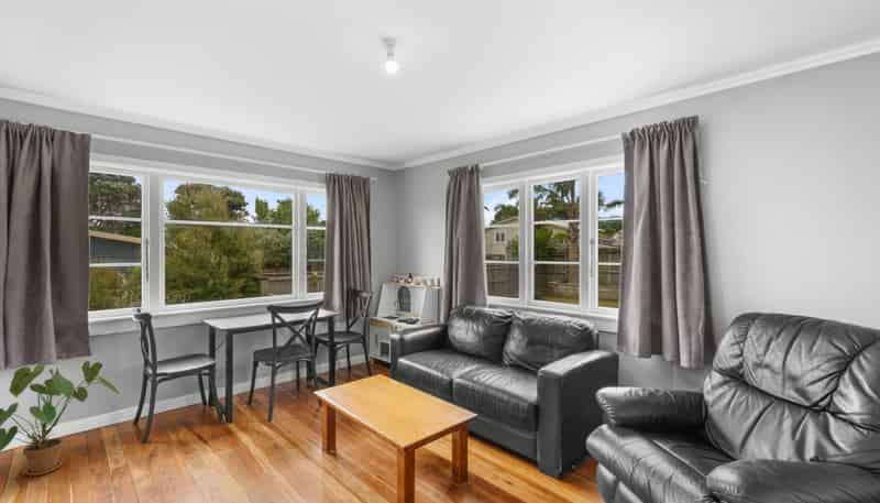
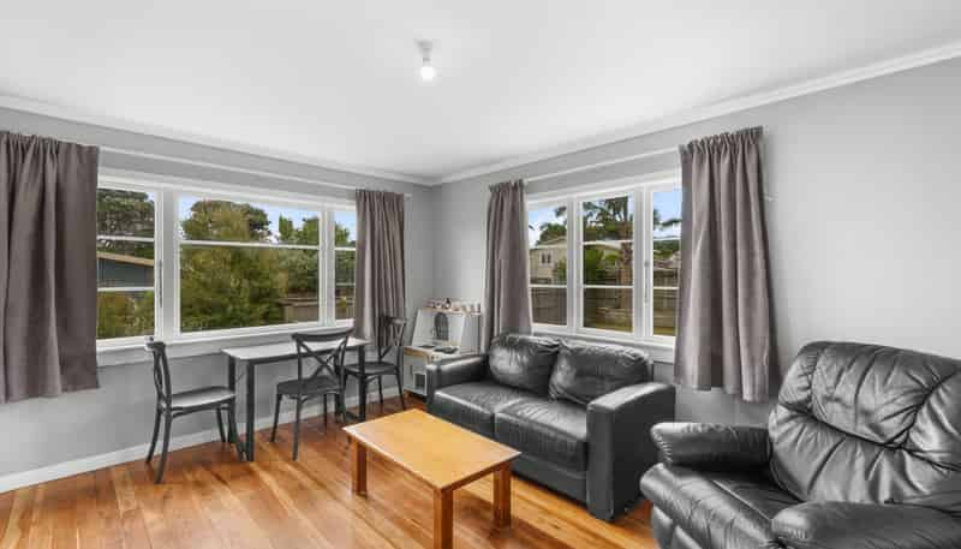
- house plant [0,360,122,477]
